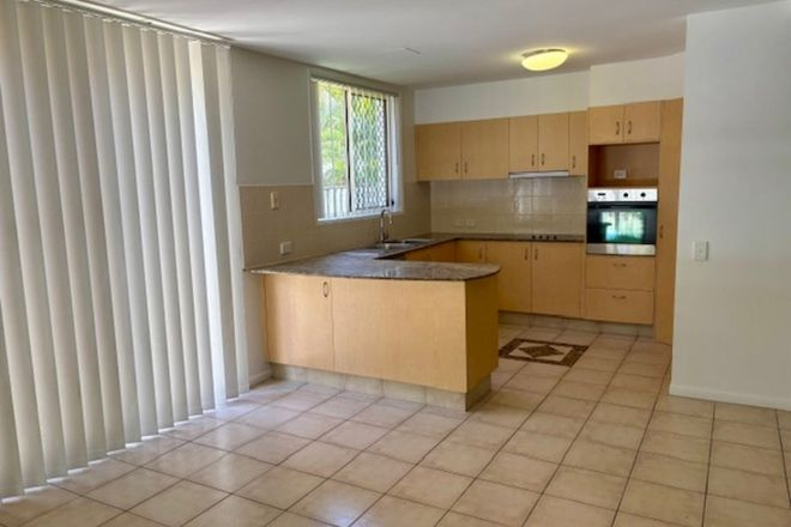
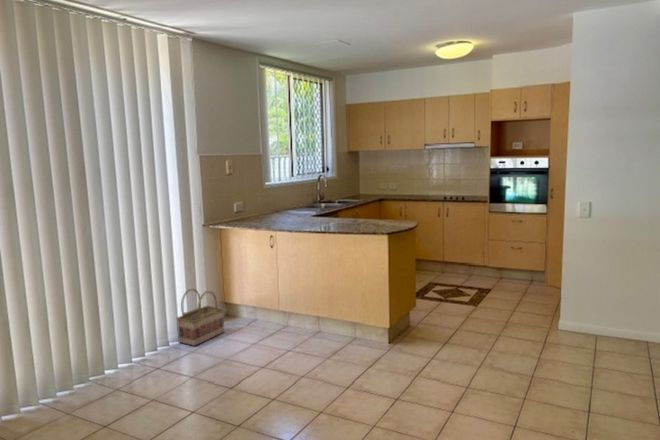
+ basket [175,287,226,347]
